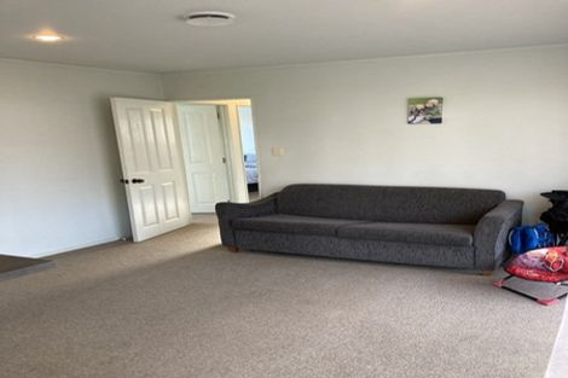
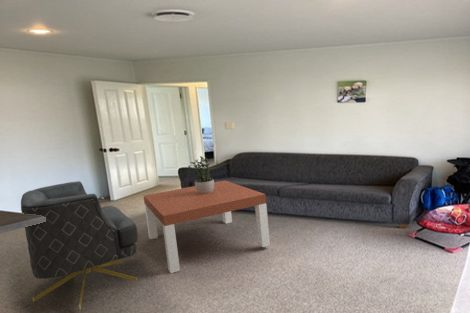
+ potted plant [190,155,215,194]
+ coffee table [143,180,271,274]
+ armchair [20,180,139,311]
